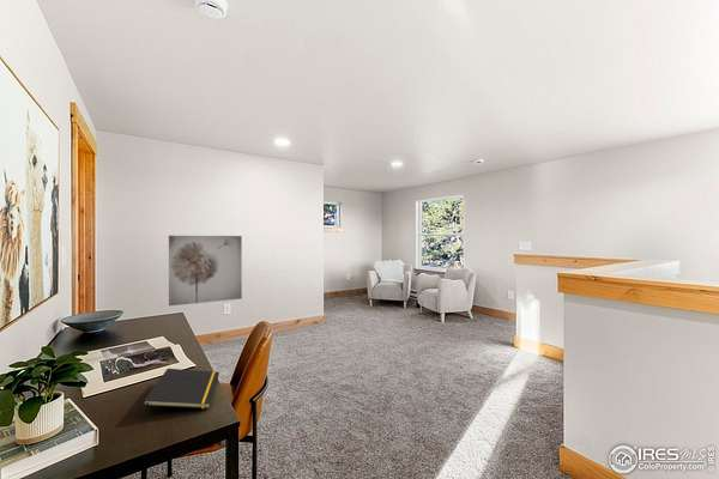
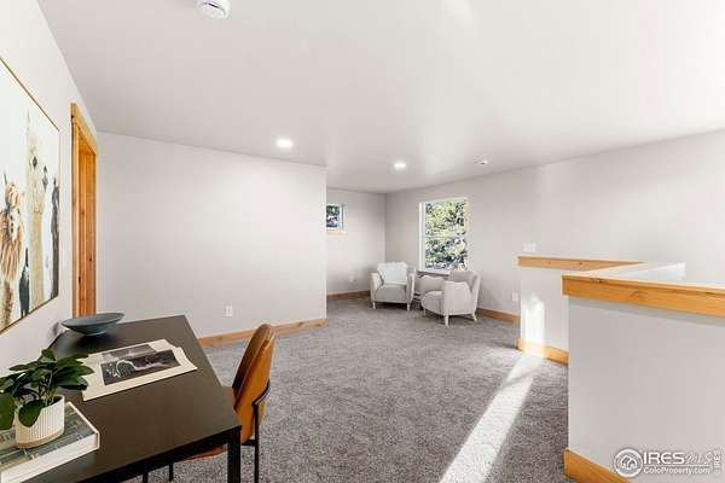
- notepad [141,368,220,420]
- wall art [168,235,243,307]
